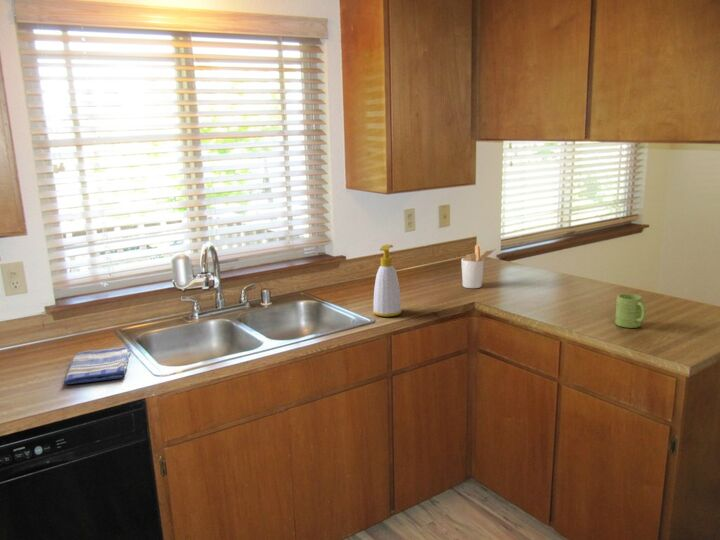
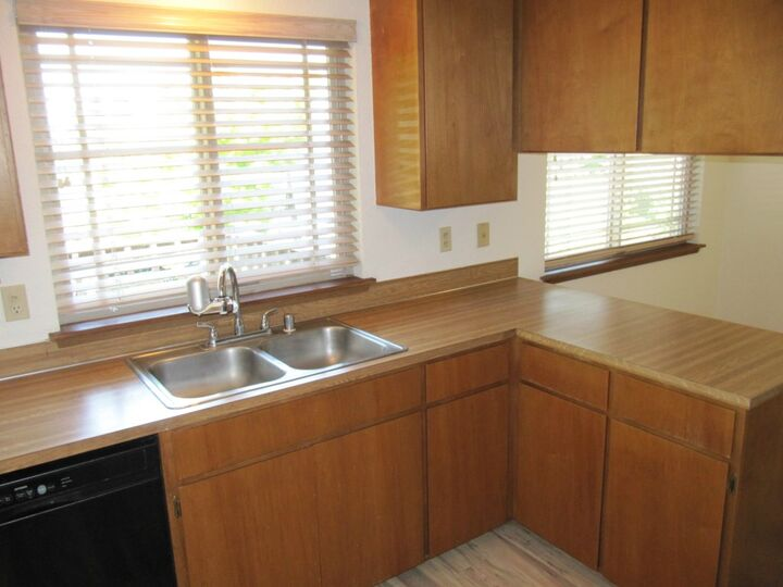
- mug [614,293,647,329]
- soap bottle [372,244,403,318]
- dish towel [63,346,132,385]
- utensil holder [460,243,497,289]
